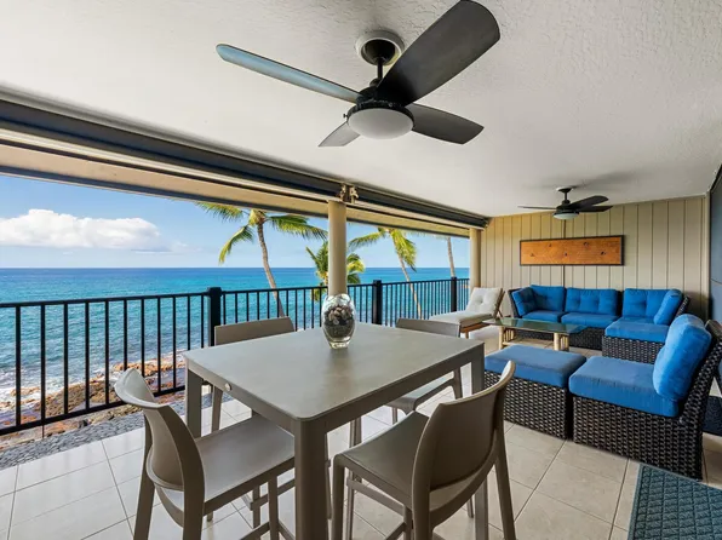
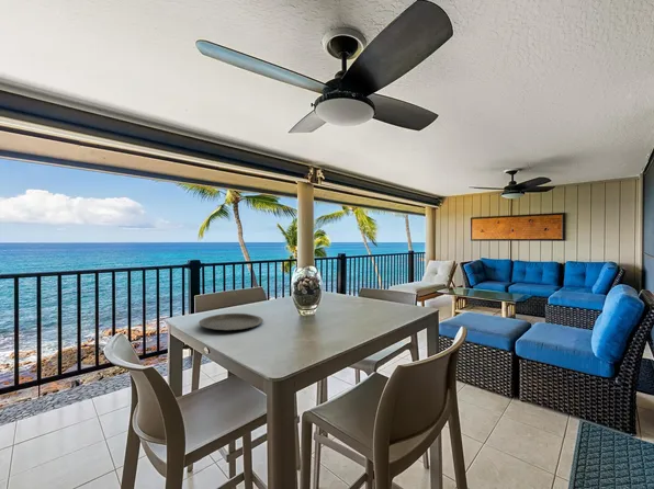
+ plate [198,312,264,332]
